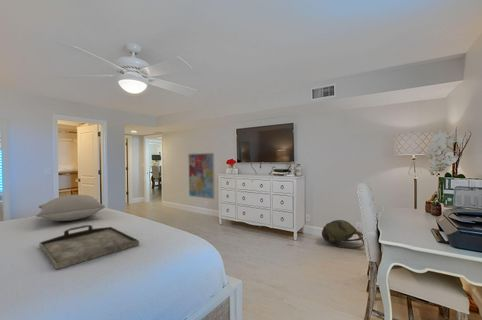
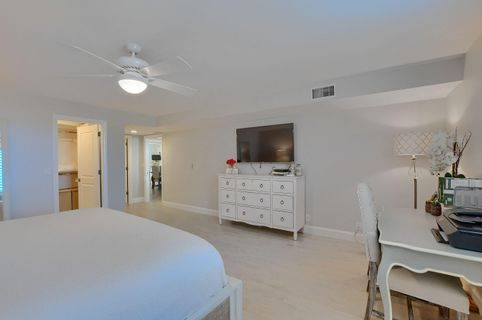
- pillow [35,194,106,222]
- serving tray [39,224,140,271]
- backpack [321,219,365,249]
- wall art [187,152,216,200]
